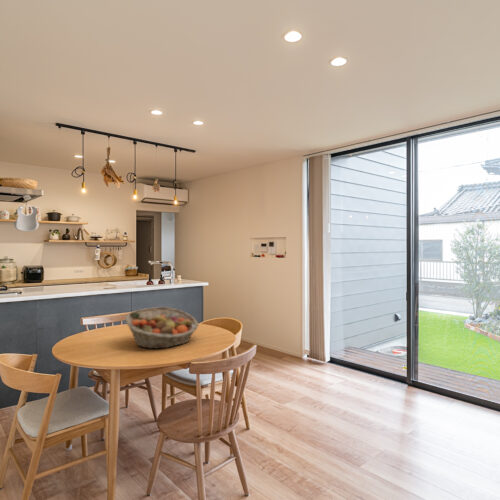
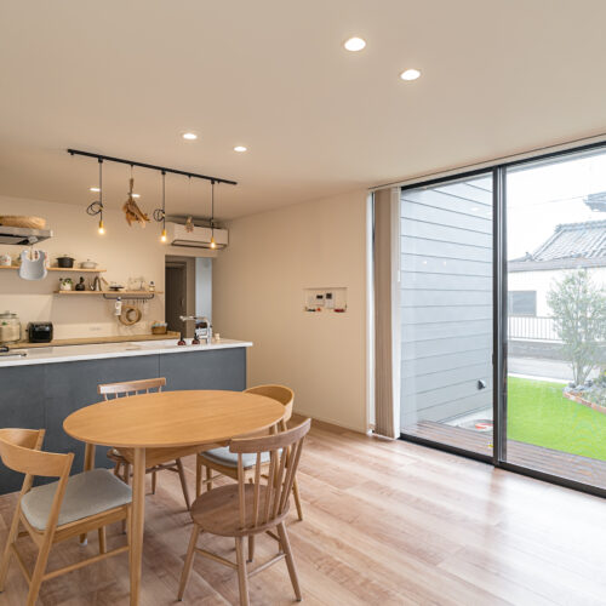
- fruit basket [124,306,199,350]
